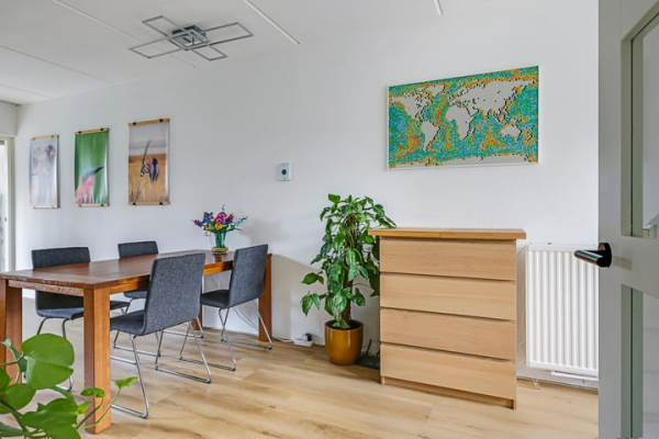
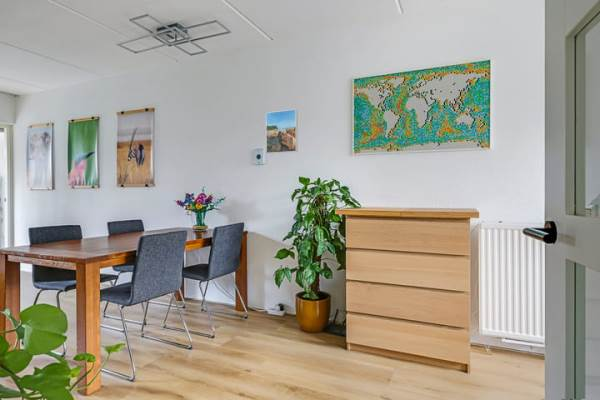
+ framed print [265,108,298,154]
